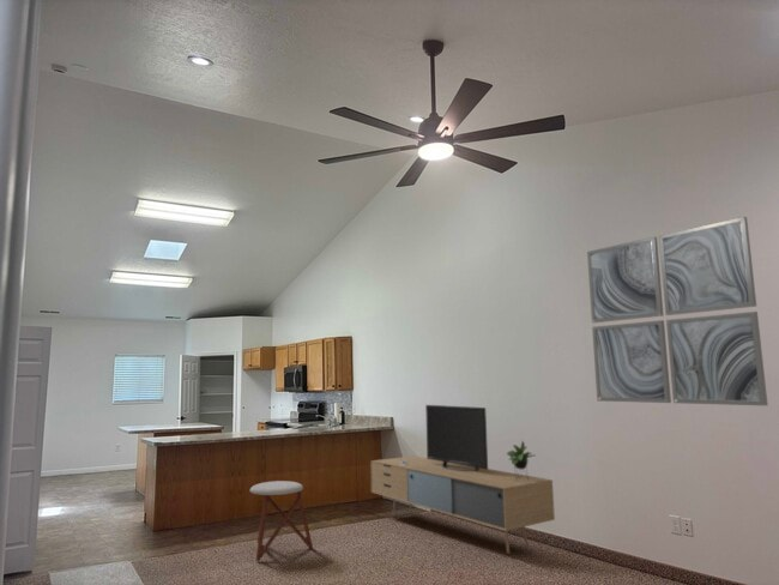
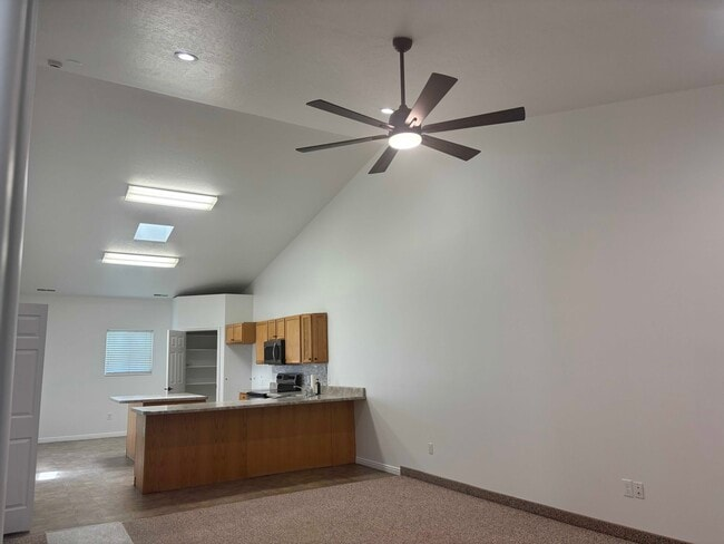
- wall art [586,216,769,406]
- stool [249,480,314,562]
- media console [369,404,556,555]
